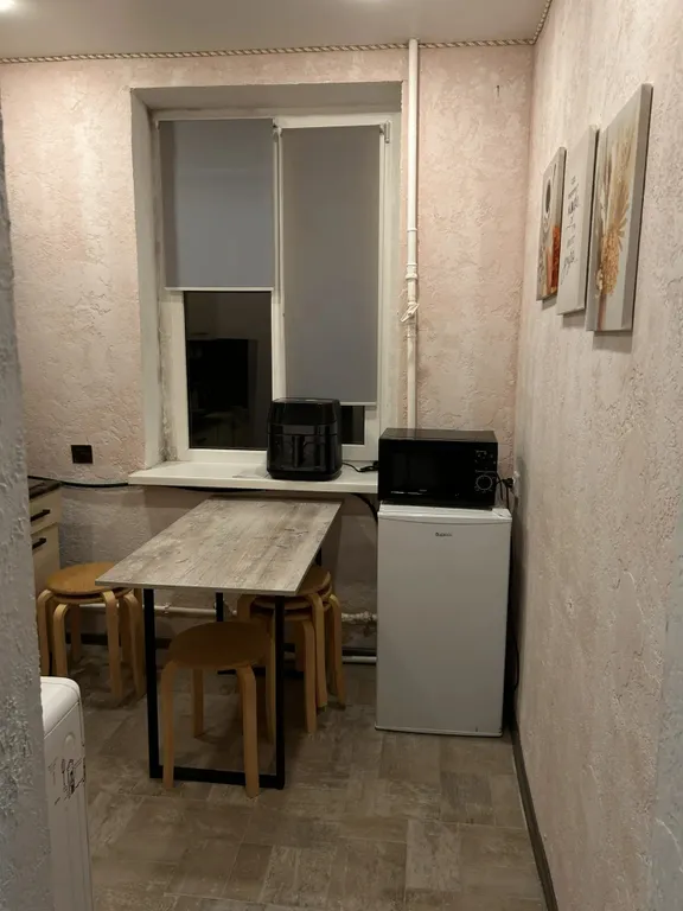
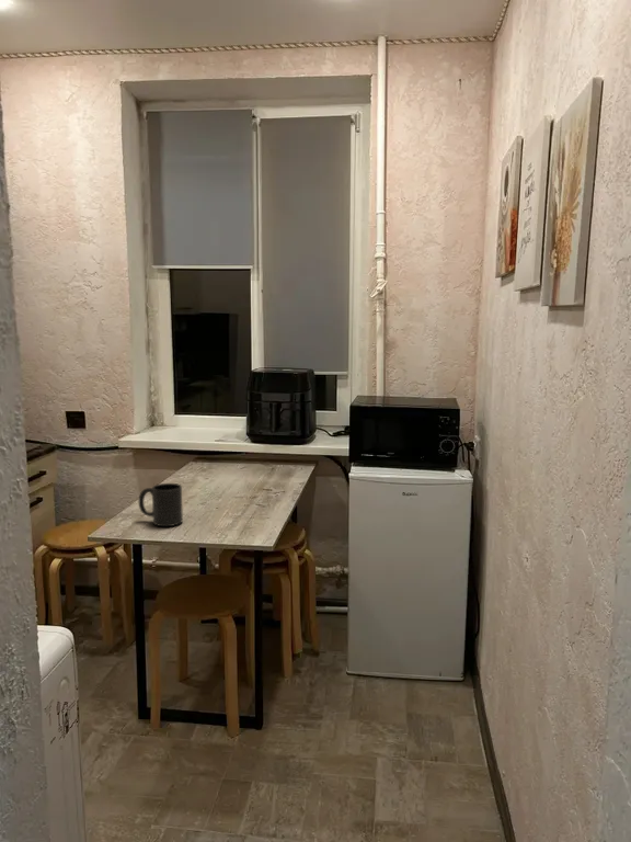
+ mug [138,482,184,527]
